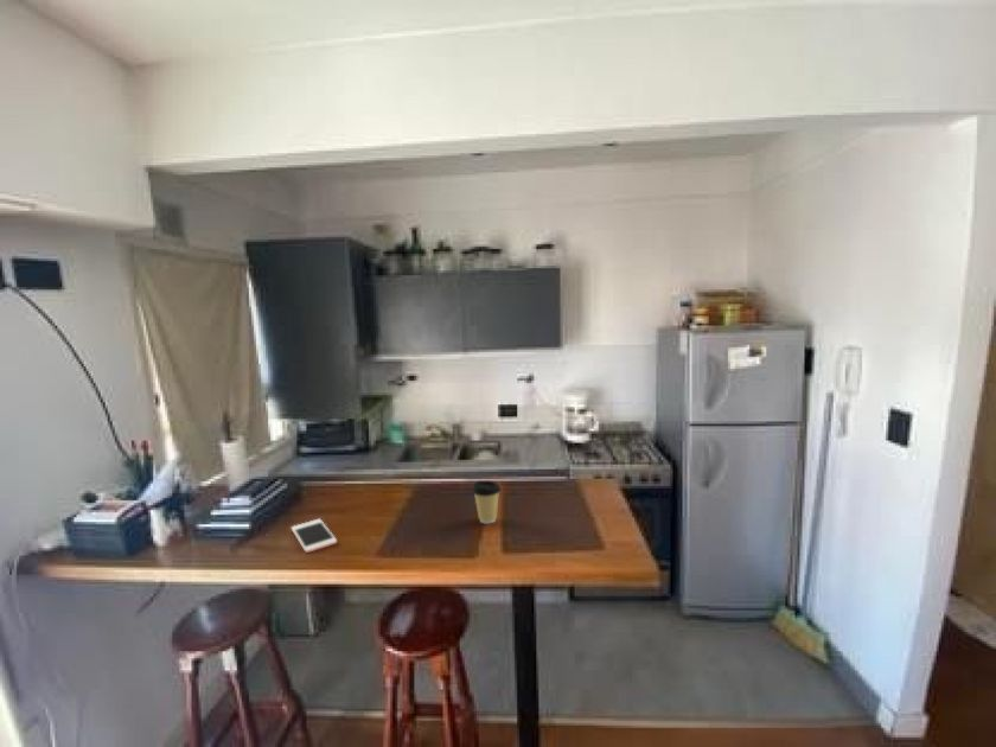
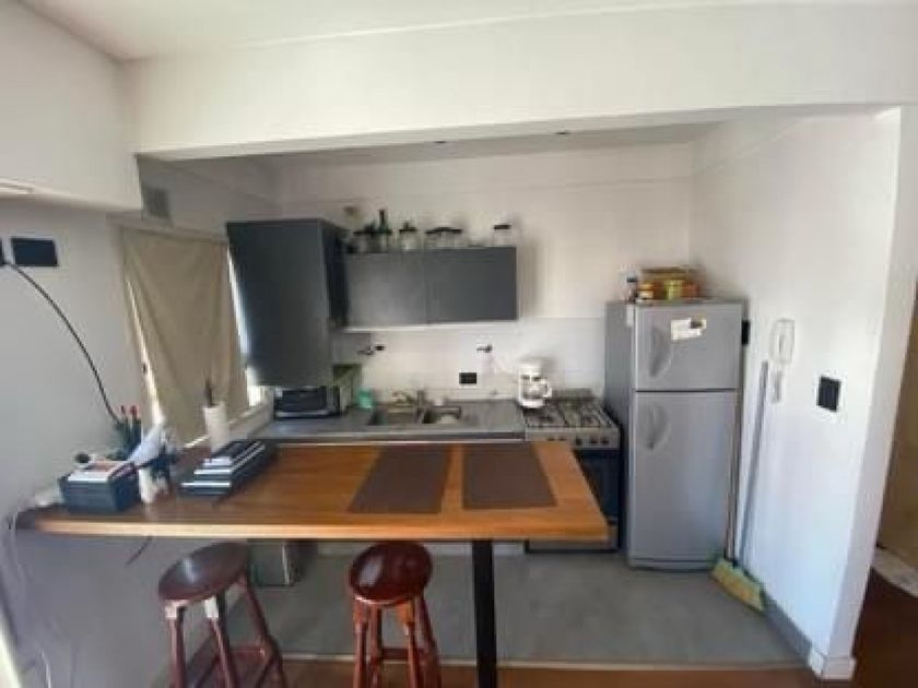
- coffee cup [471,480,502,525]
- cell phone [290,518,338,554]
